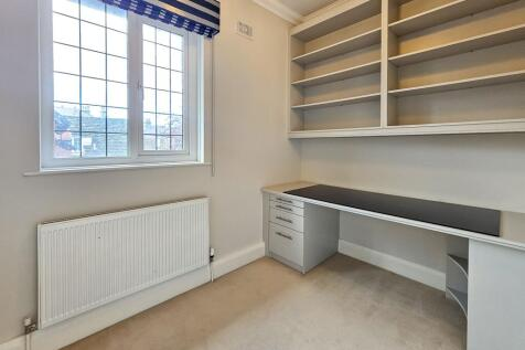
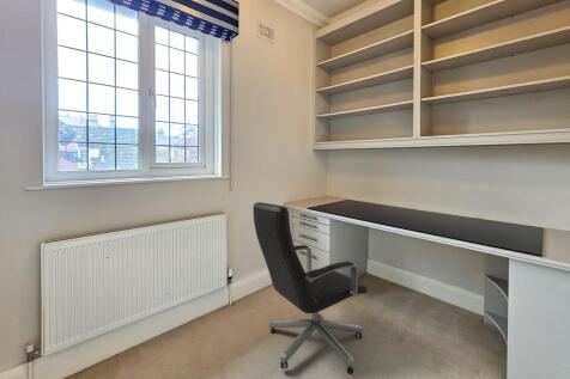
+ office chair [253,201,369,375]
